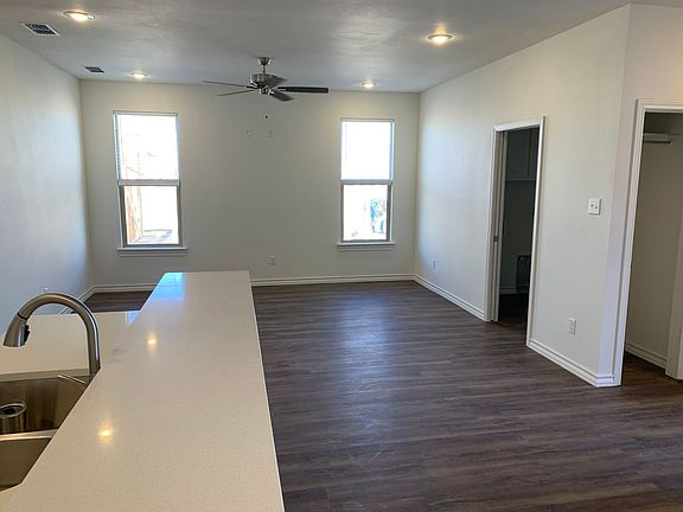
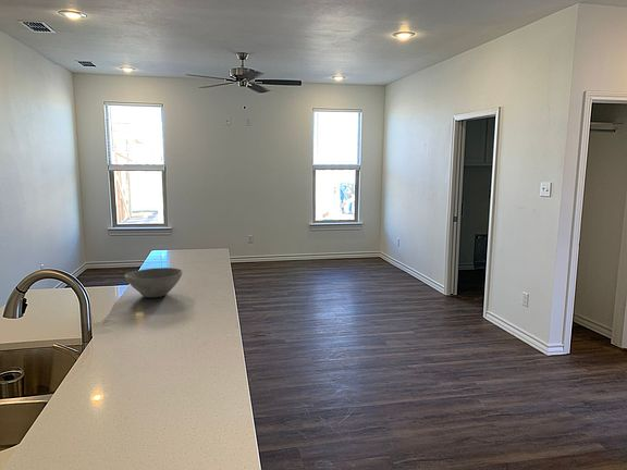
+ bowl [124,267,184,298]
